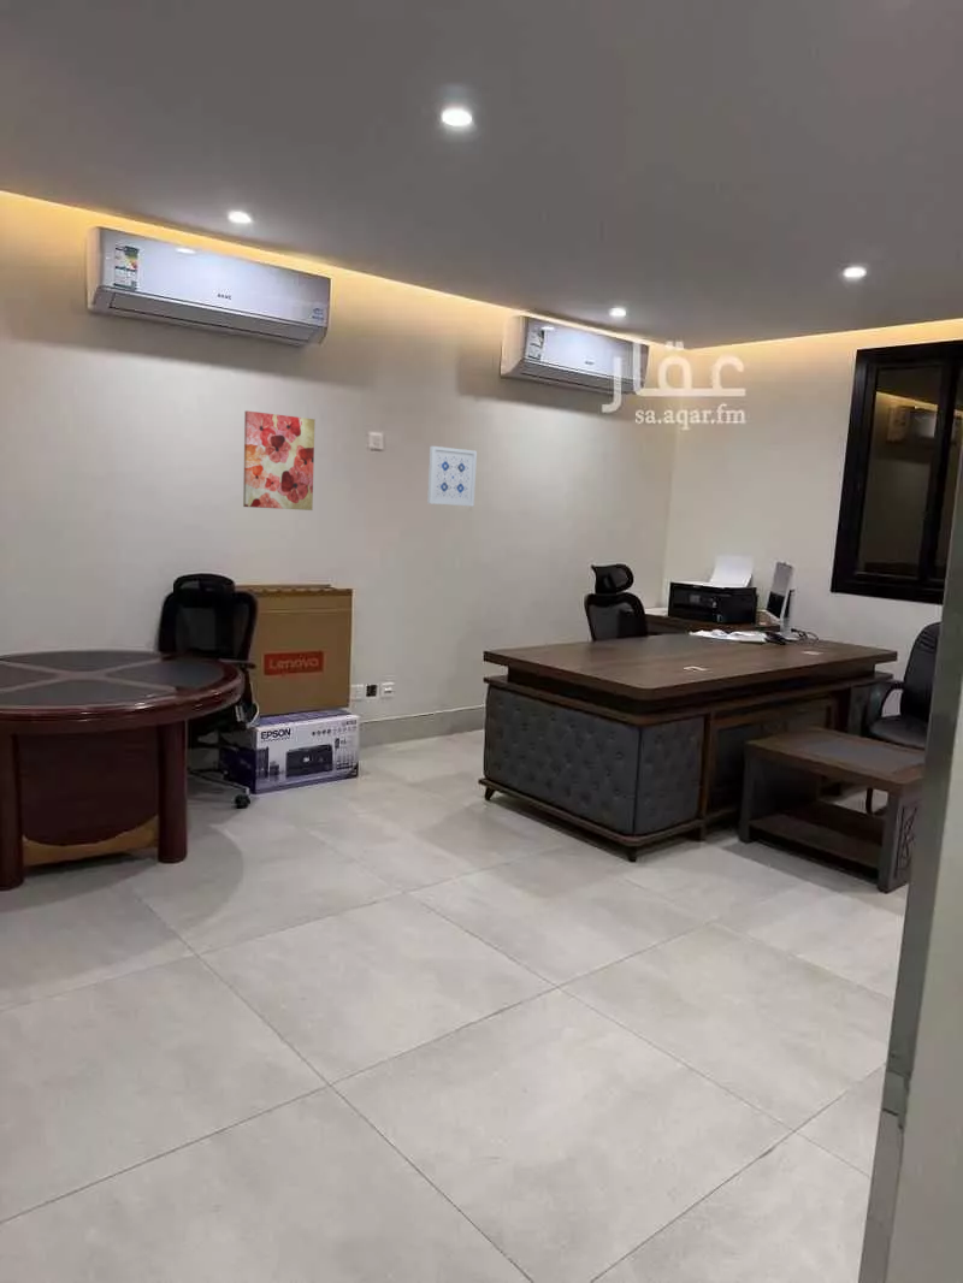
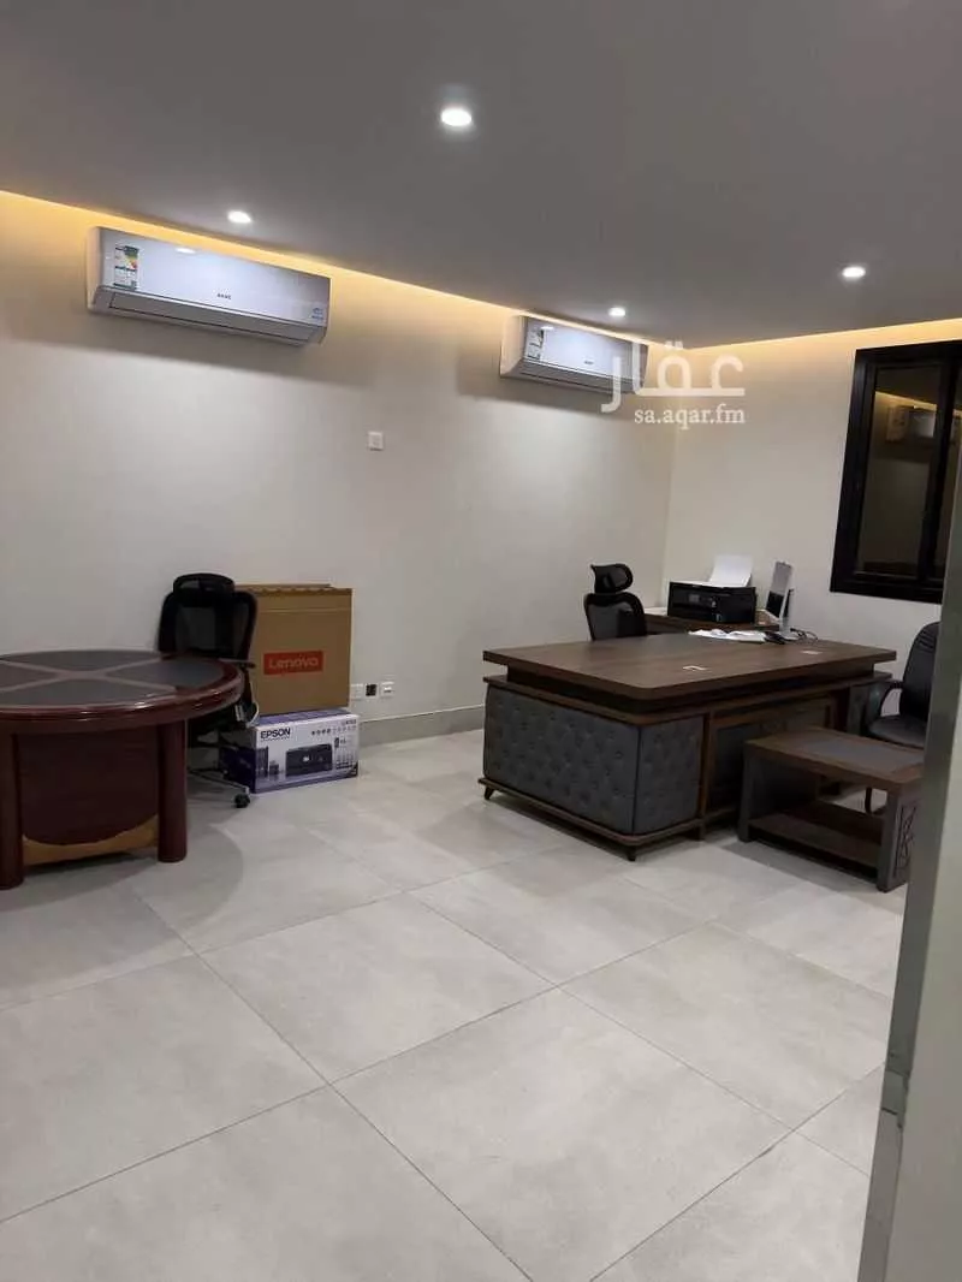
- wall art [242,409,317,512]
- wall art [426,445,478,508]
